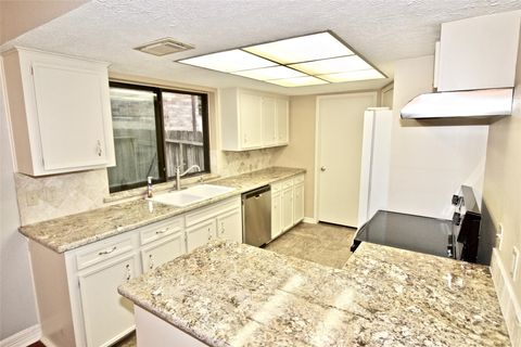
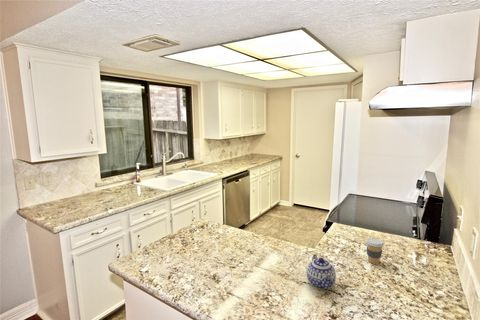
+ teapot [306,253,337,290]
+ coffee cup [365,237,385,265]
